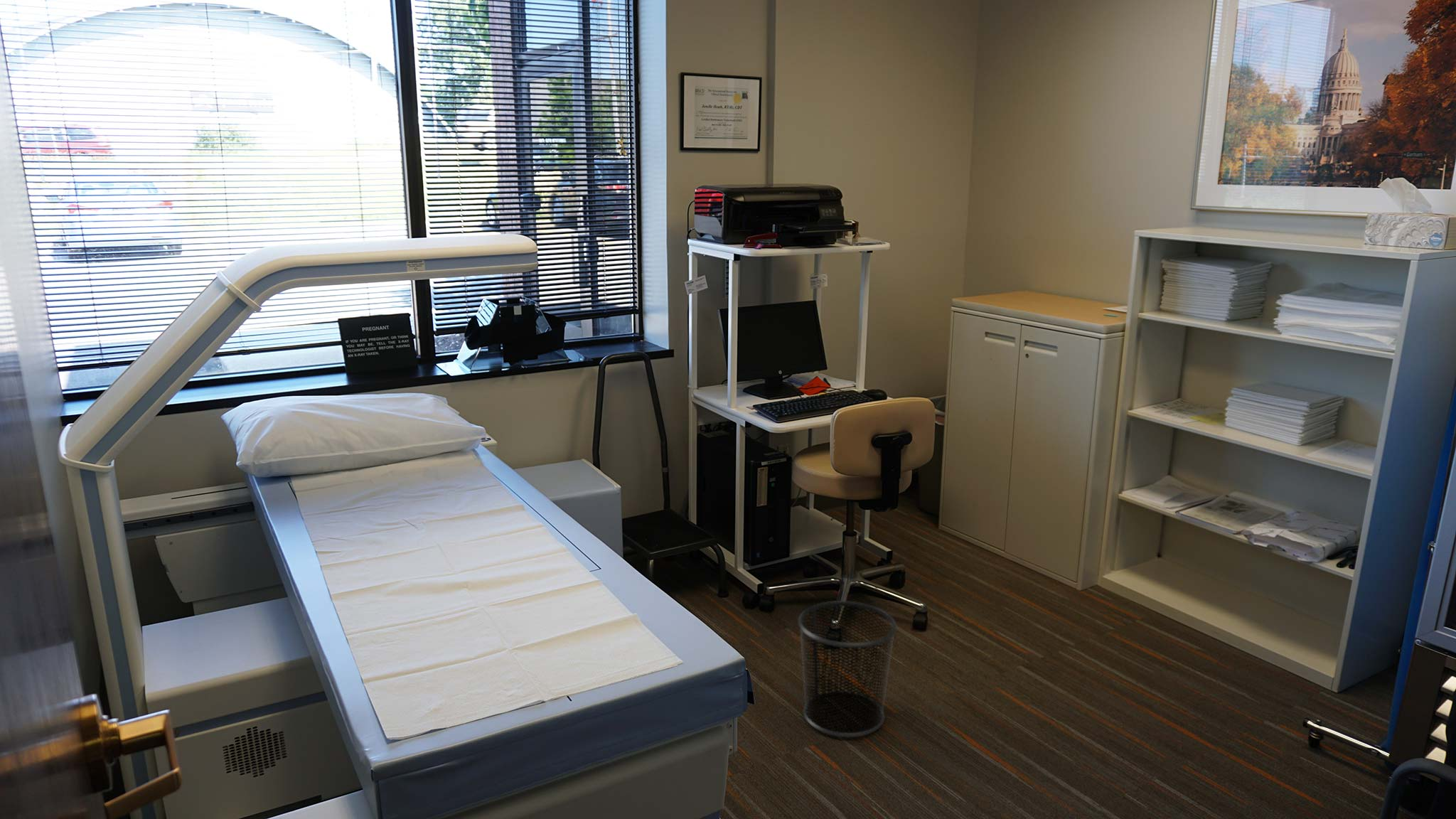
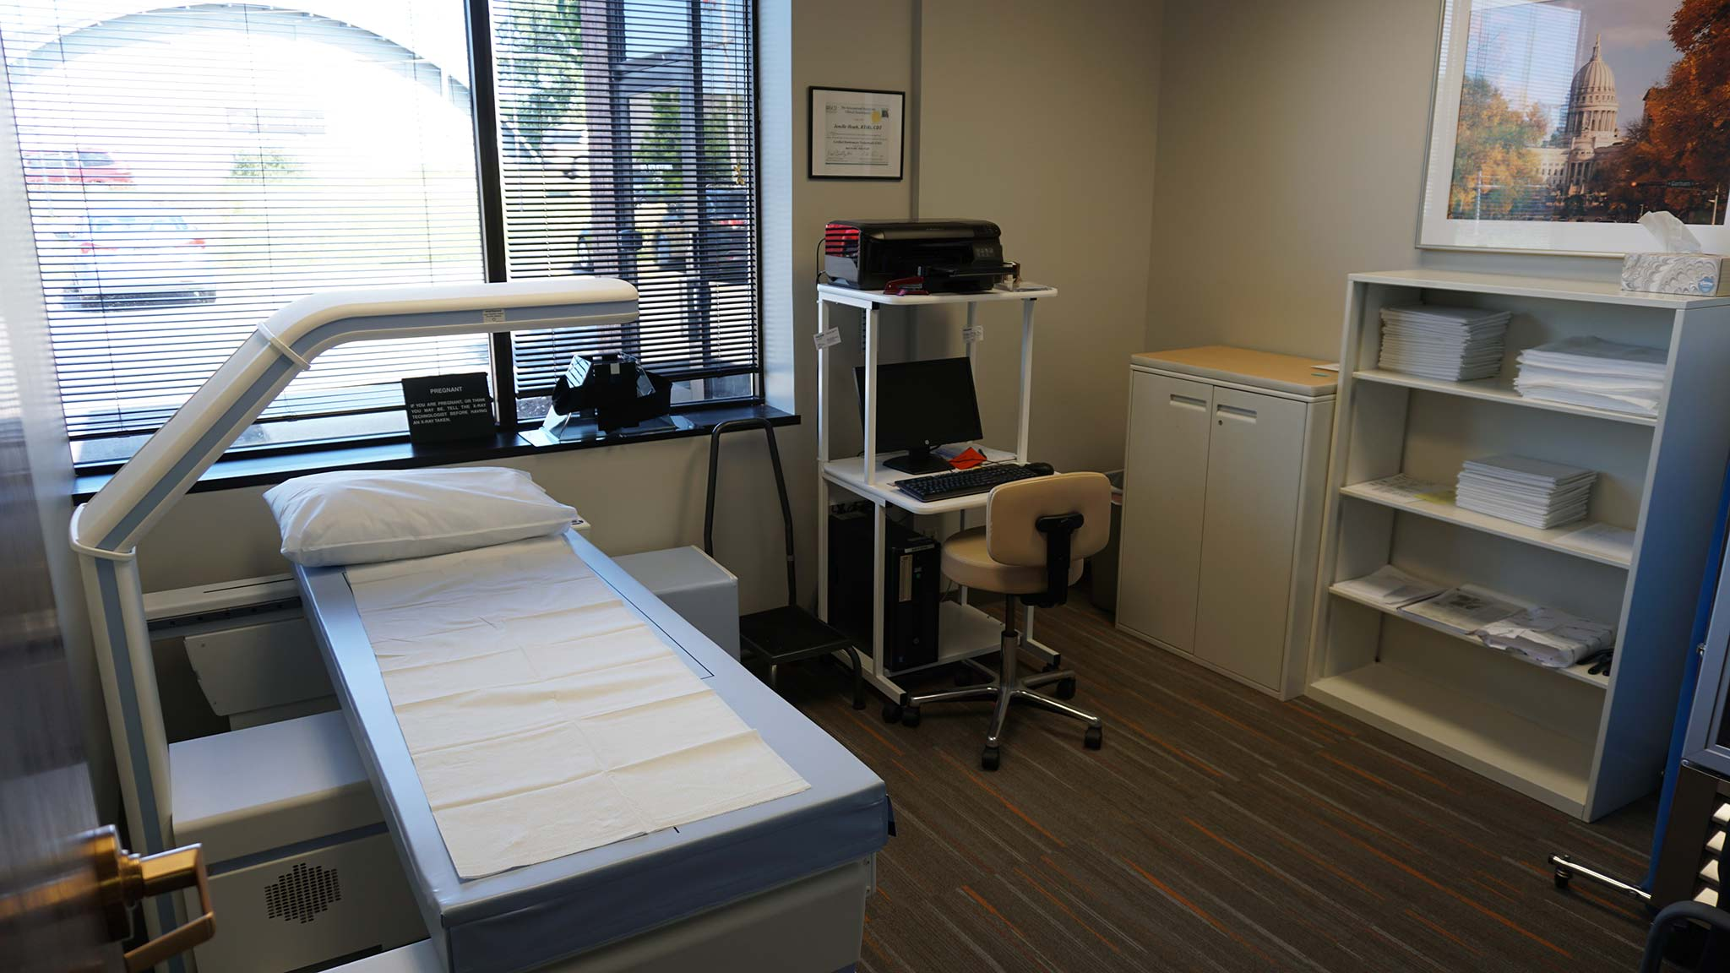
- waste bin [797,600,897,738]
